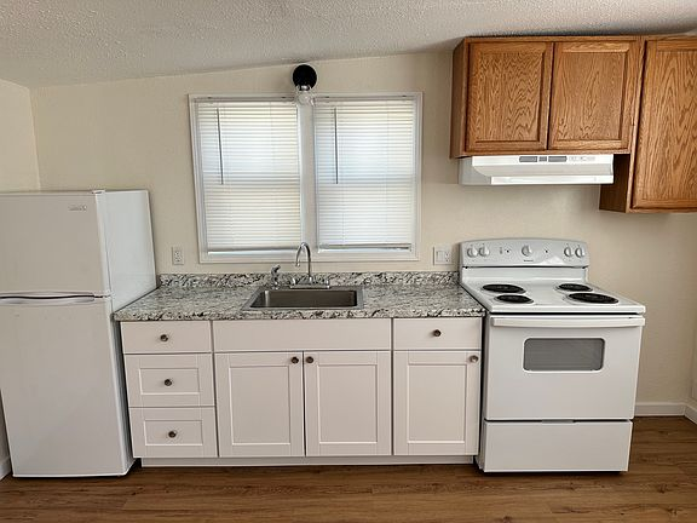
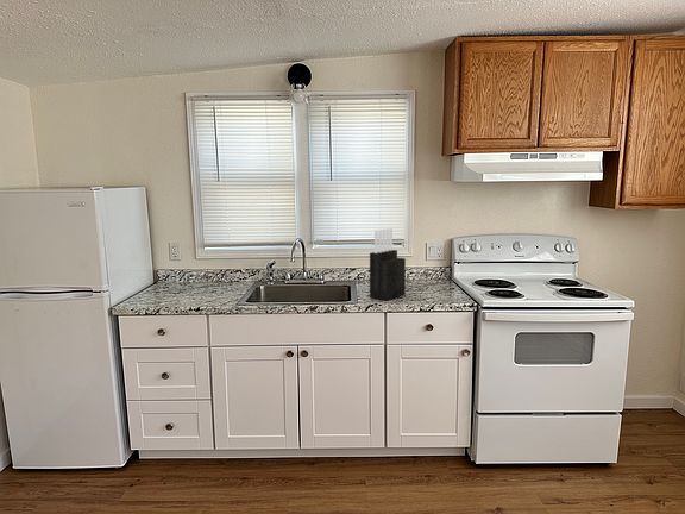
+ knife block [369,227,407,301]
